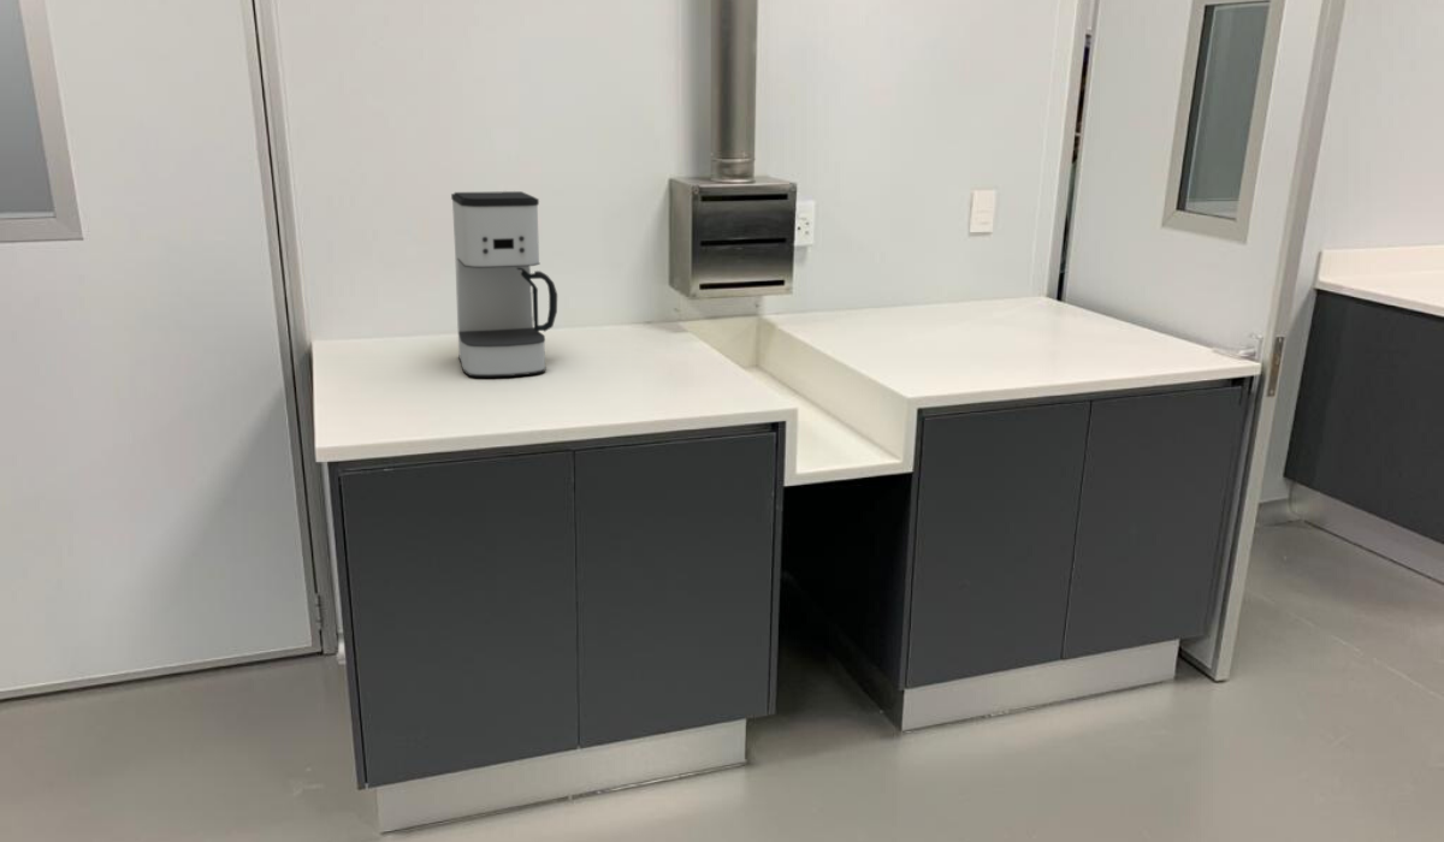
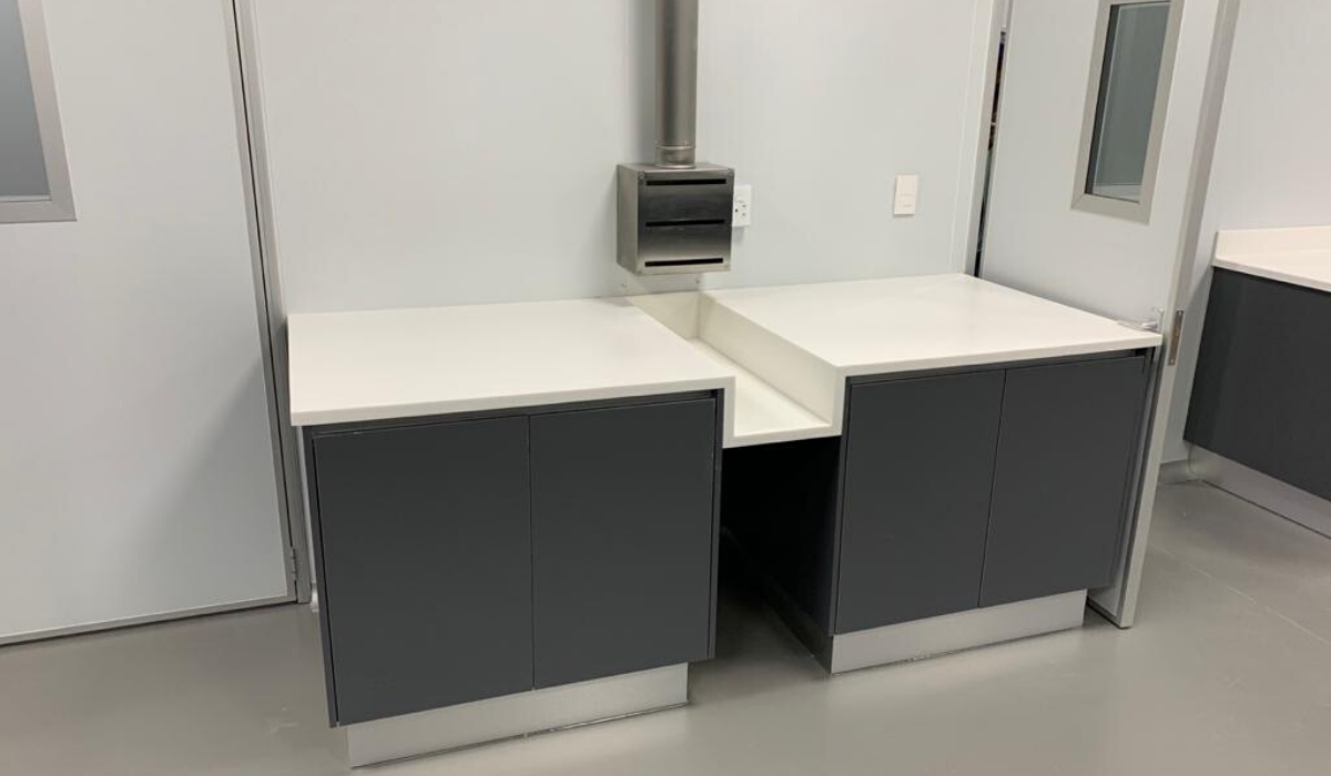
- coffee maker [450,190,558,379]
